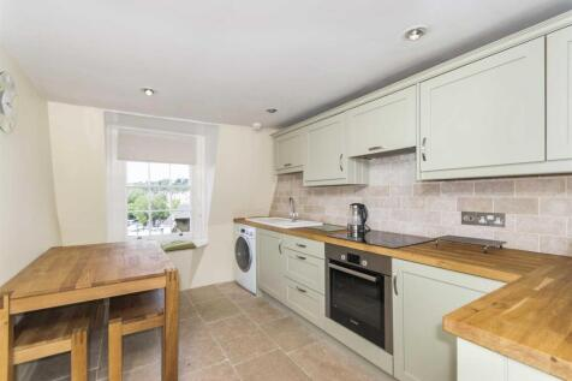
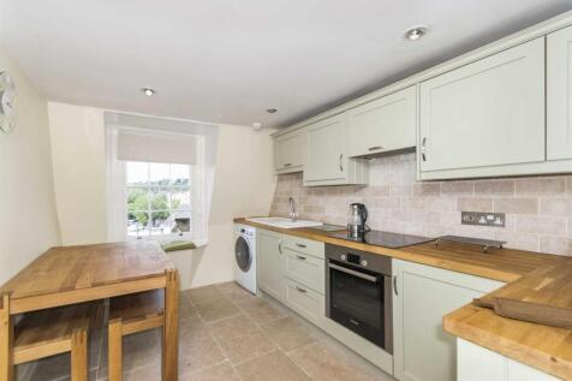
+ chopping board [471,294,572,331]
